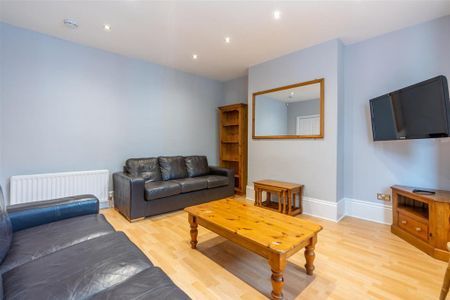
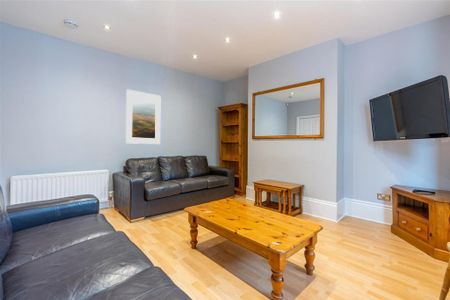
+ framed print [125,88,161,145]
